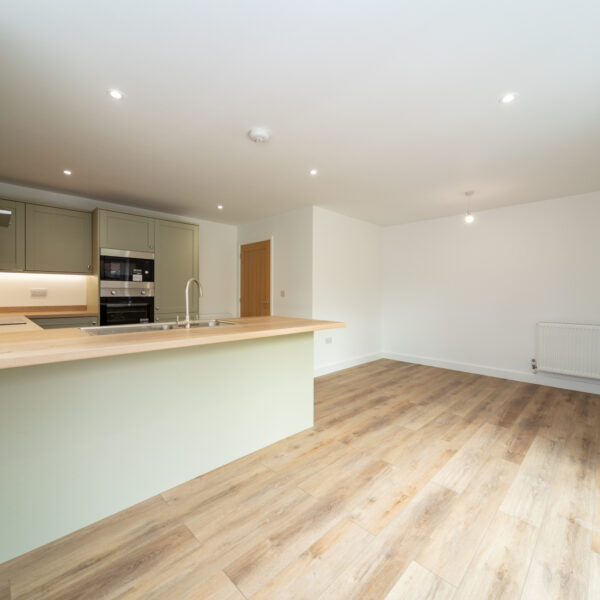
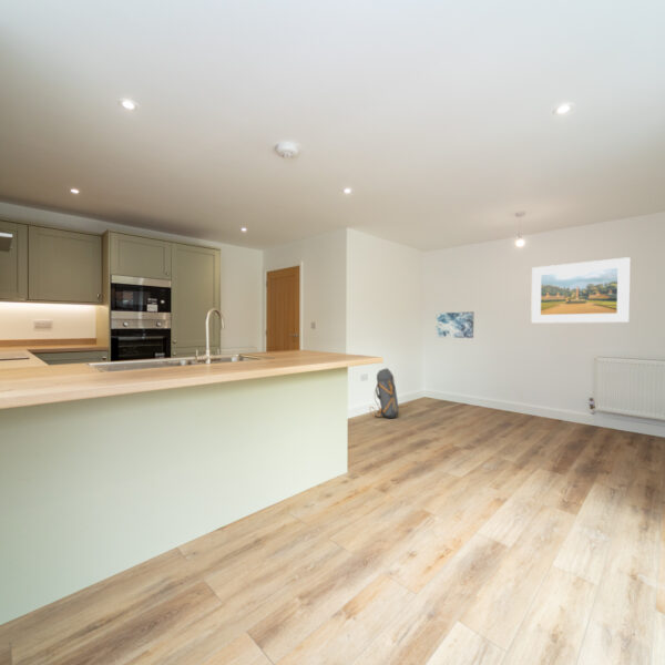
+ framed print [530,256,632,324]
+ backpack [368,367,399,419]
+ wall art [434,311,474,339]
